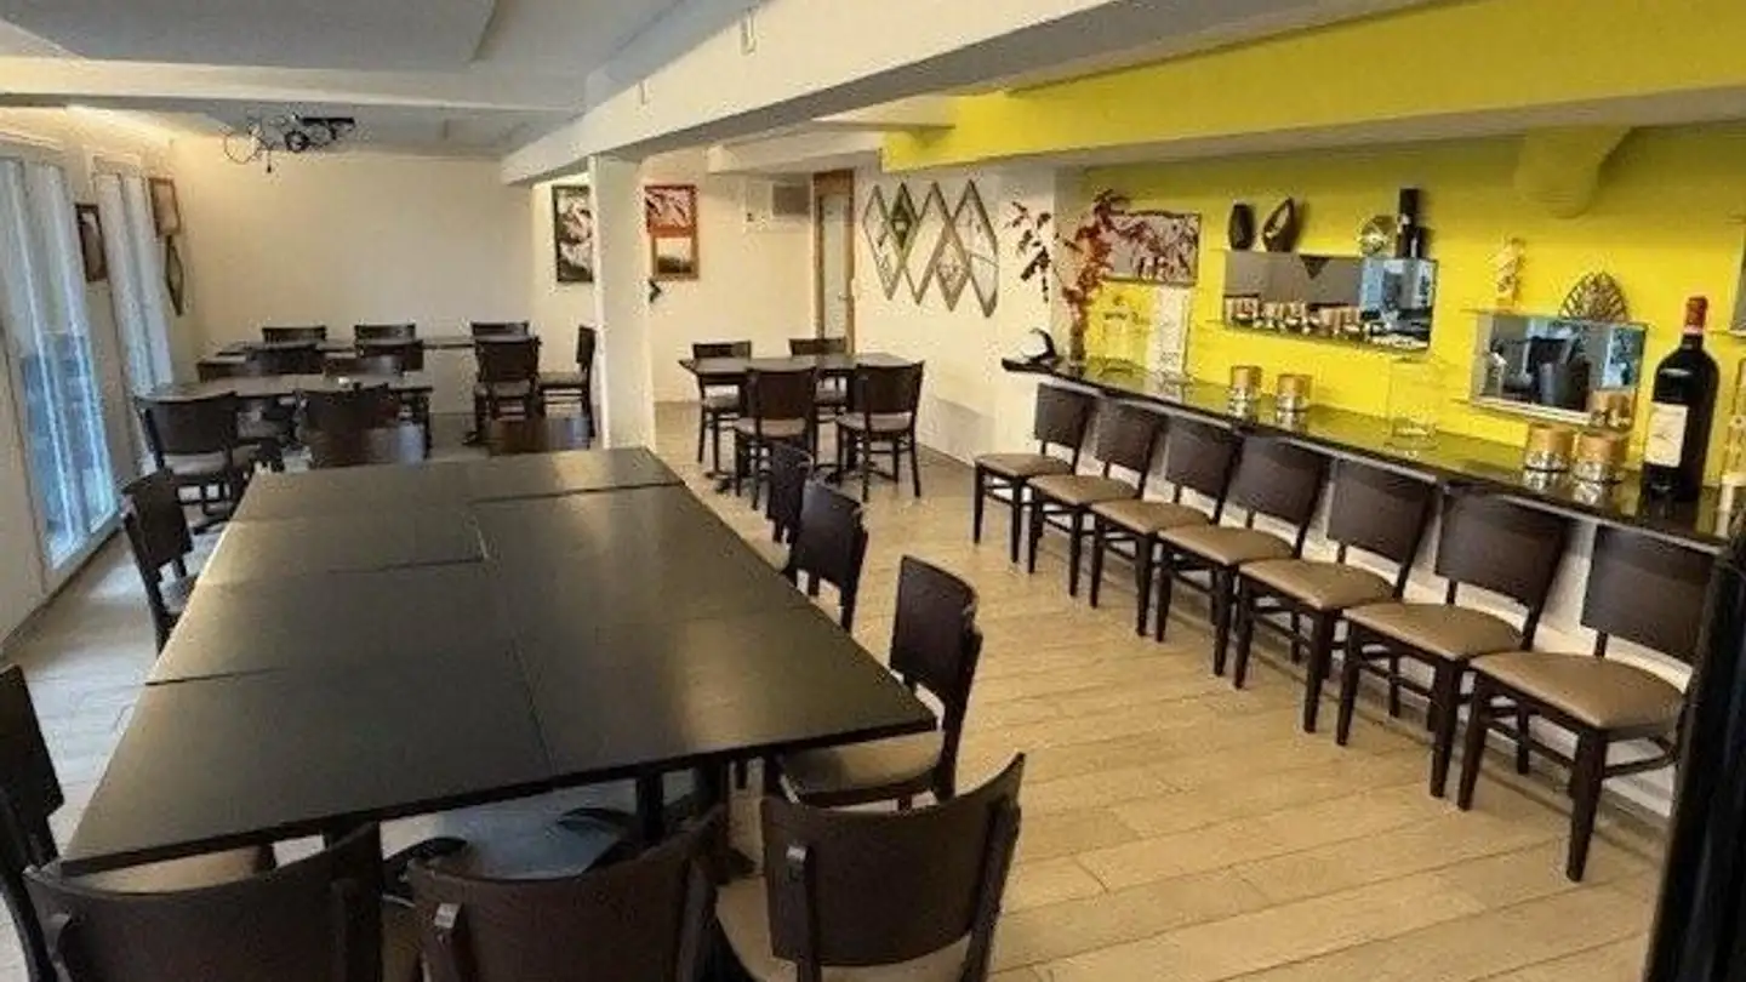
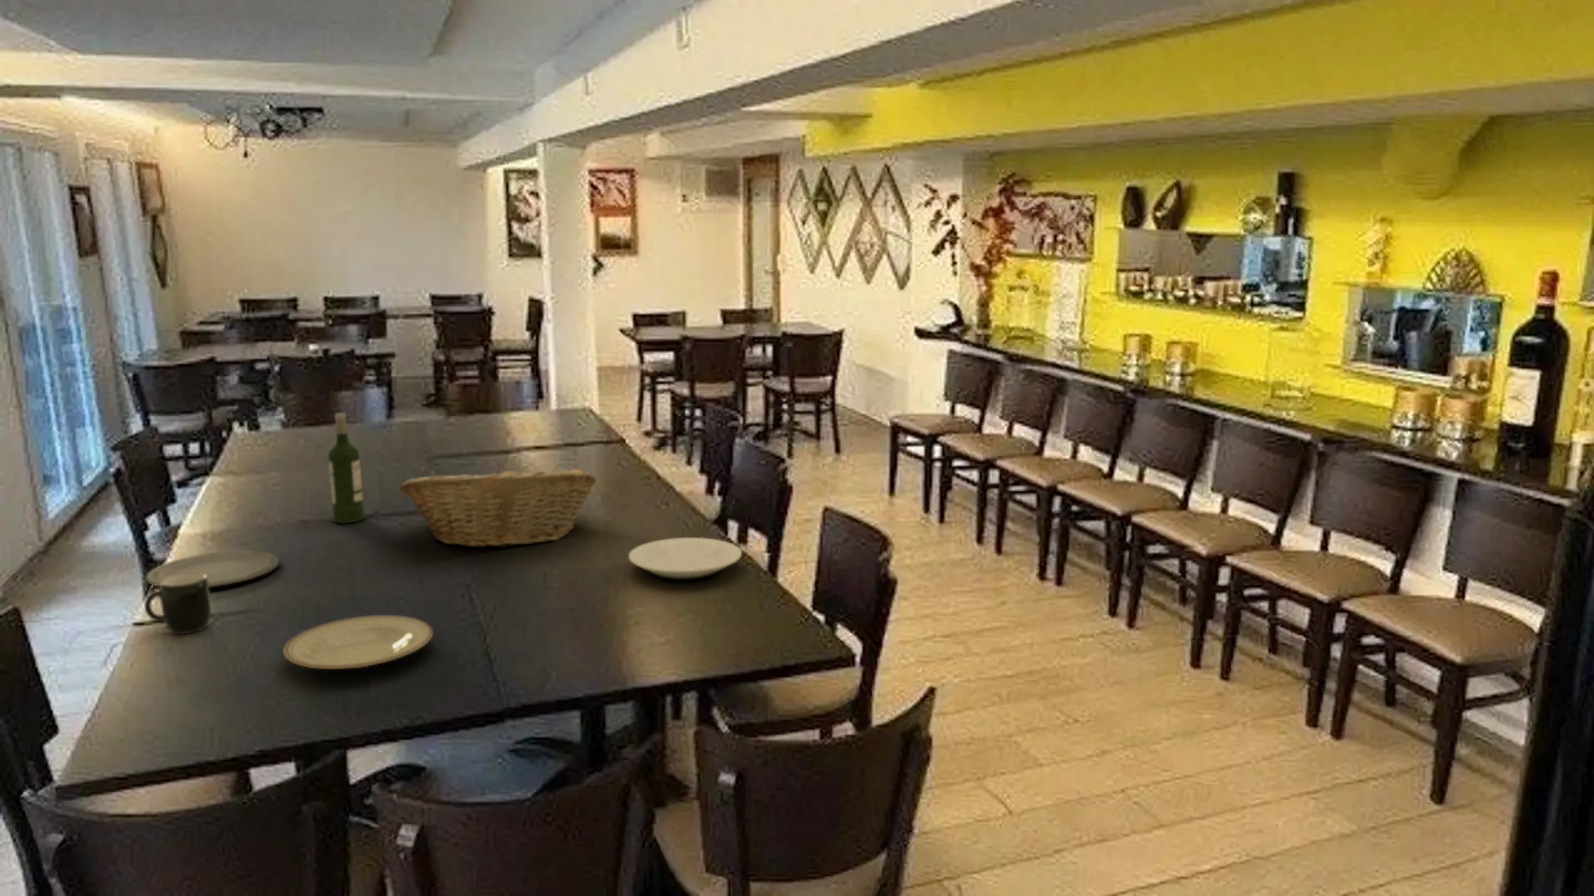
+ mug [143,573,213,635]
+ plate [145,550,281,588]
+ wine bottle [328,411,365,524]
+ fruit basket [398,462,598,549]
+ plate [282,614,434,670]
+ plate [628,536,743,582]
